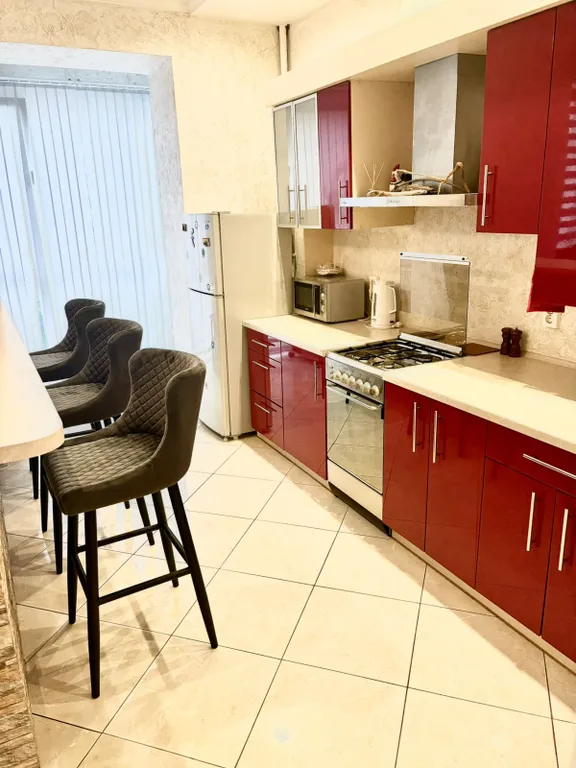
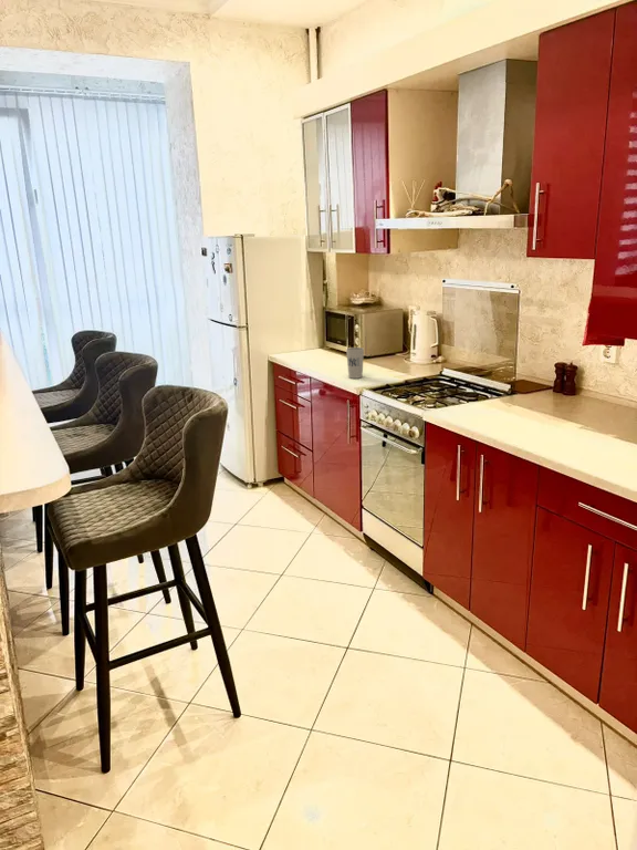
+ cup [345,346,365,380]
